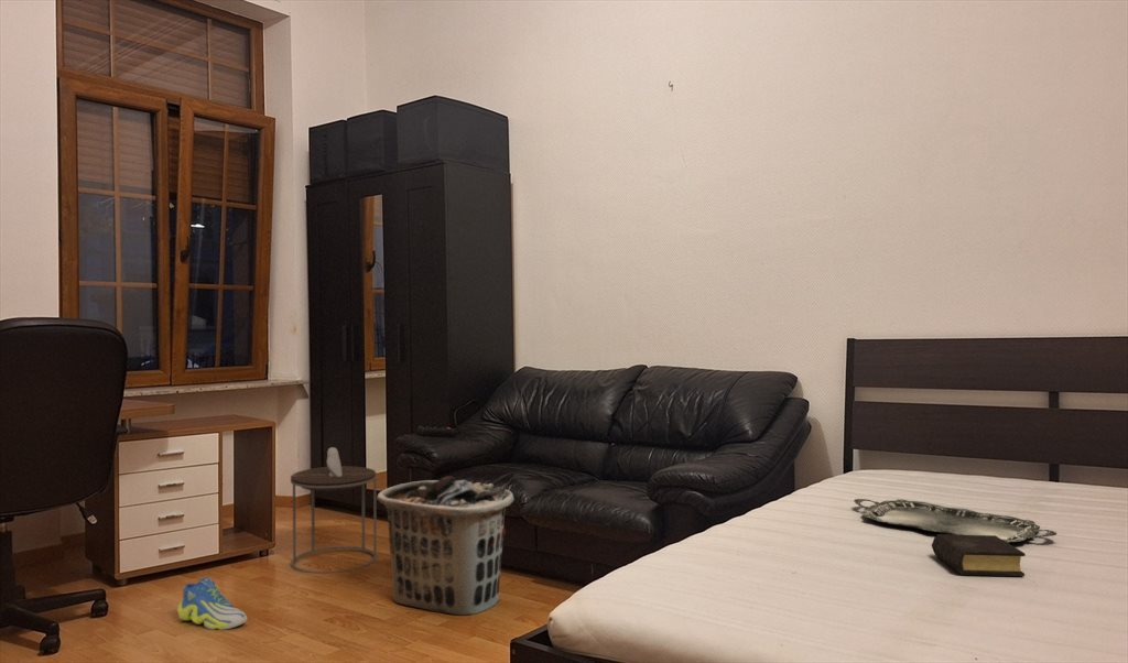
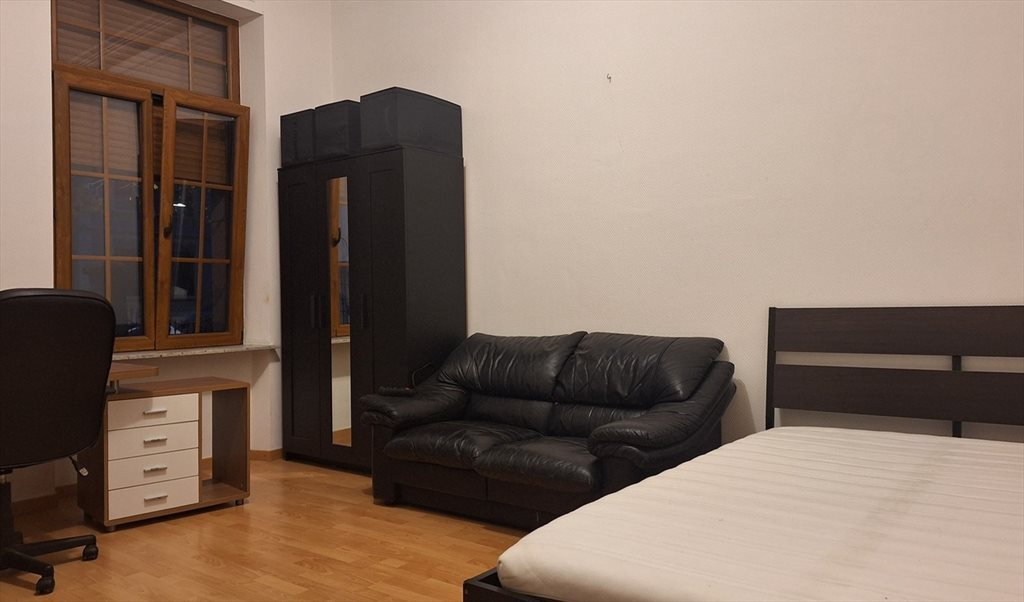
- sneaker [176,576,248,631]
- serving tray [853,498,1058,544]
- book [931,533,1027,577]
- side table [290,446,378,575]
- clothes hamper [376,475,516,617]
